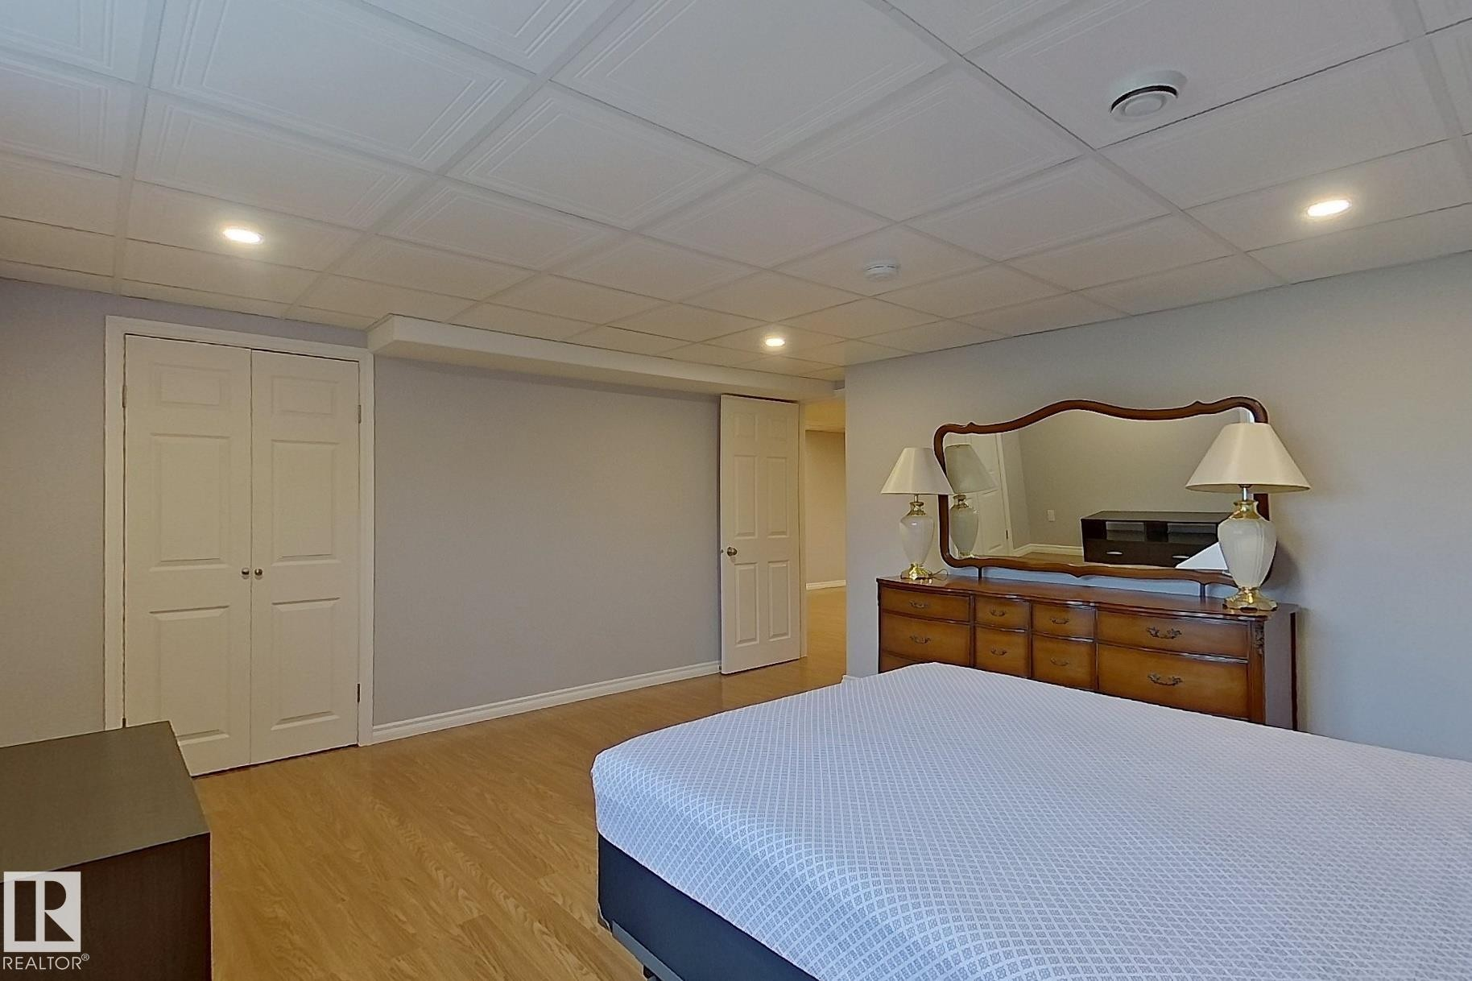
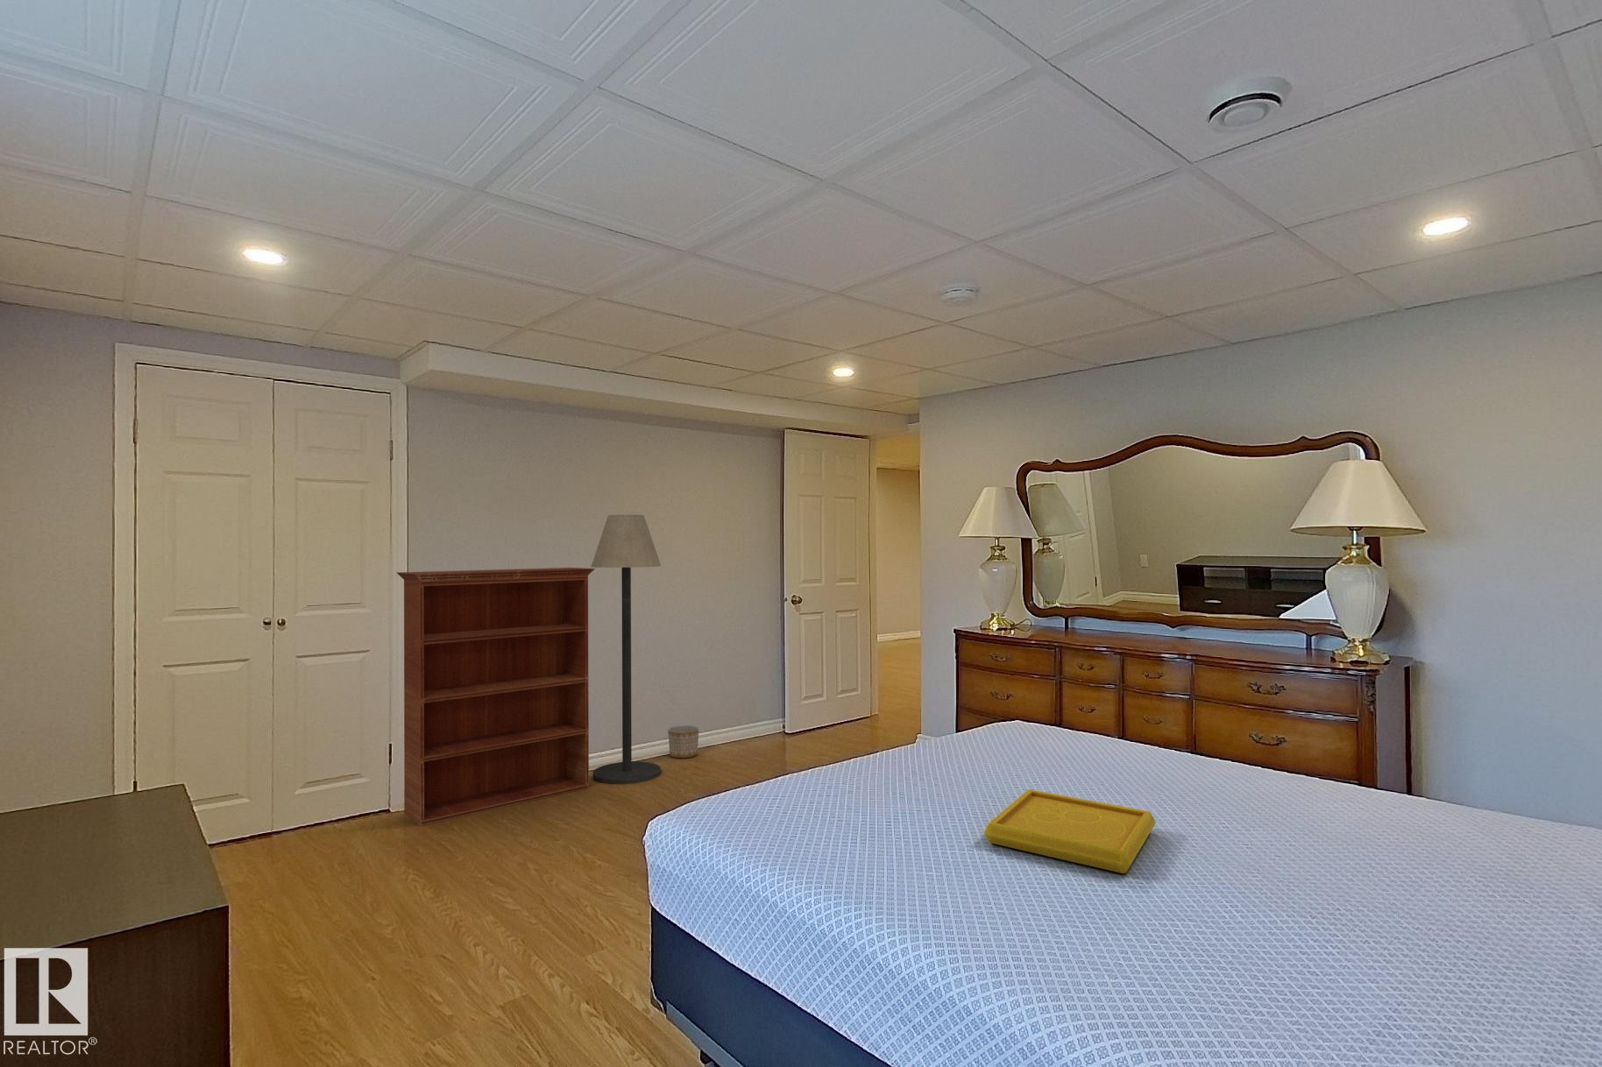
+ bookcase [395,567,596,826]
+ serving tray [984,788,1157,874]
+ planter [667,724,699,759]
+ floor lamp [591,514,662,785]
